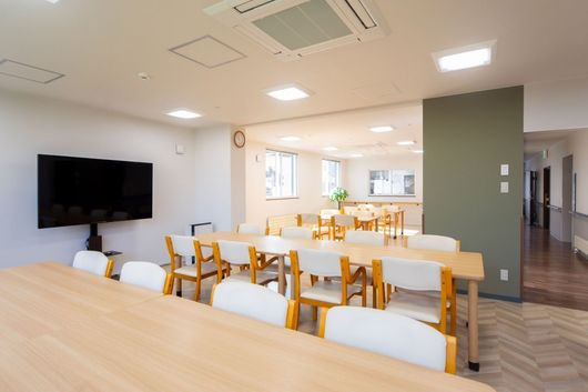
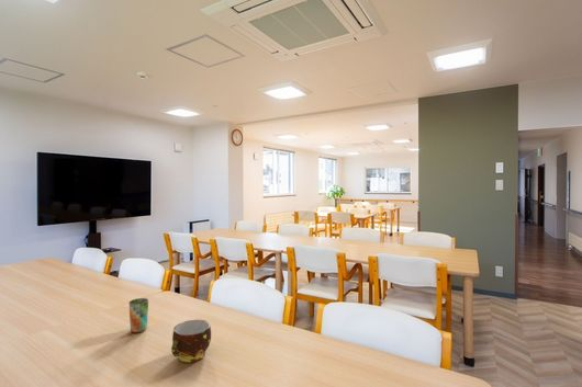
+ cup [170,319,212,363]
+ cup [127,297,149,334]
